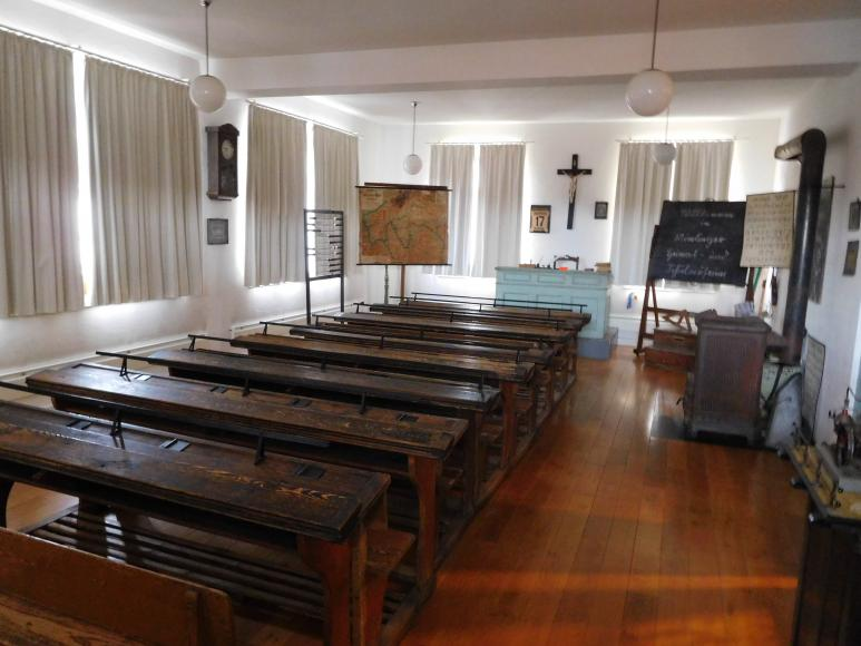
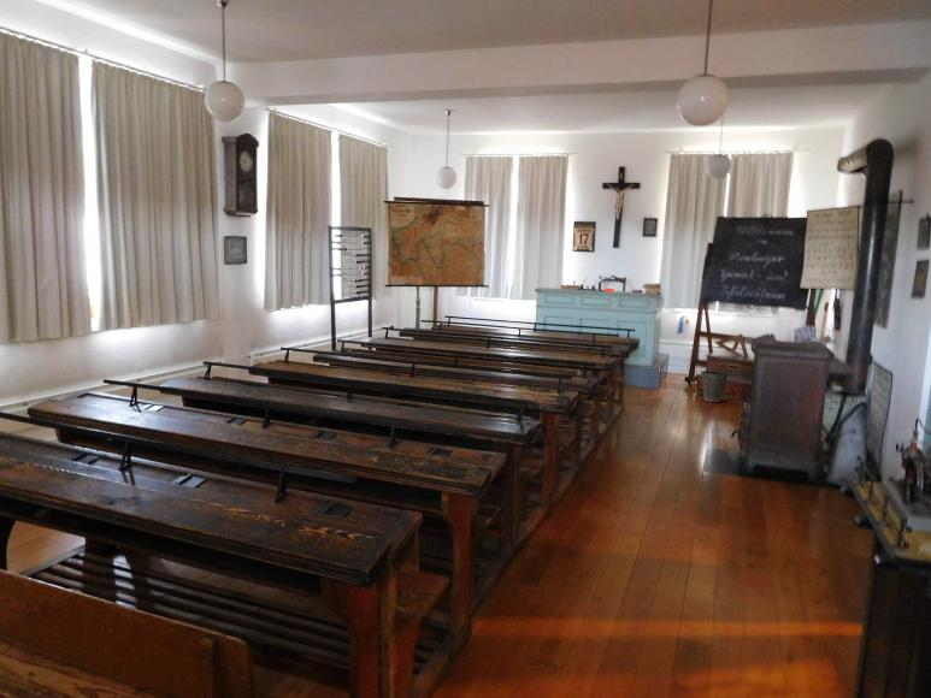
+ waste basket [700,369,729,403]
